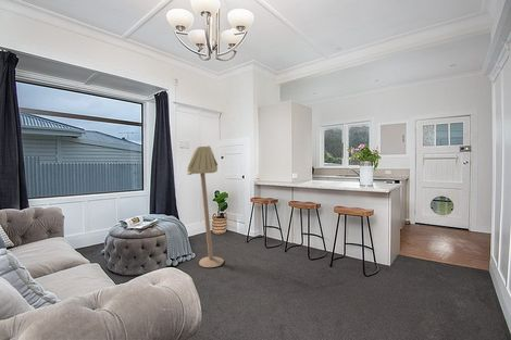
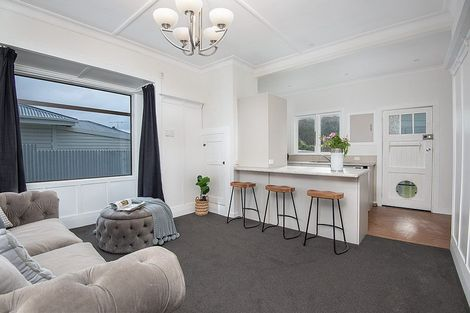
- floor lamp [186,144,225,268]
